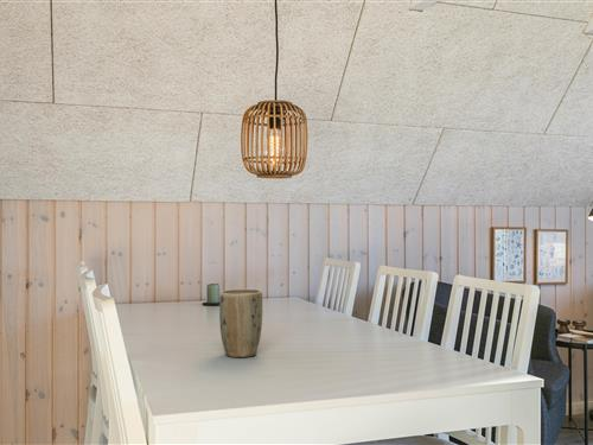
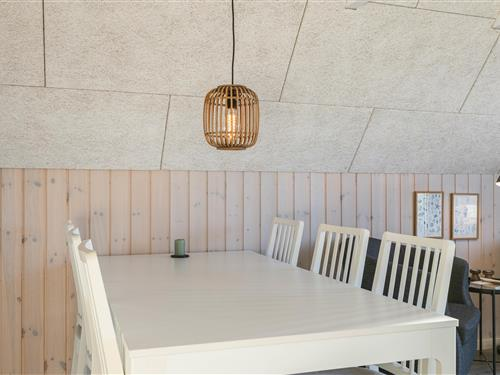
- plant pot [218,287,263,358]
